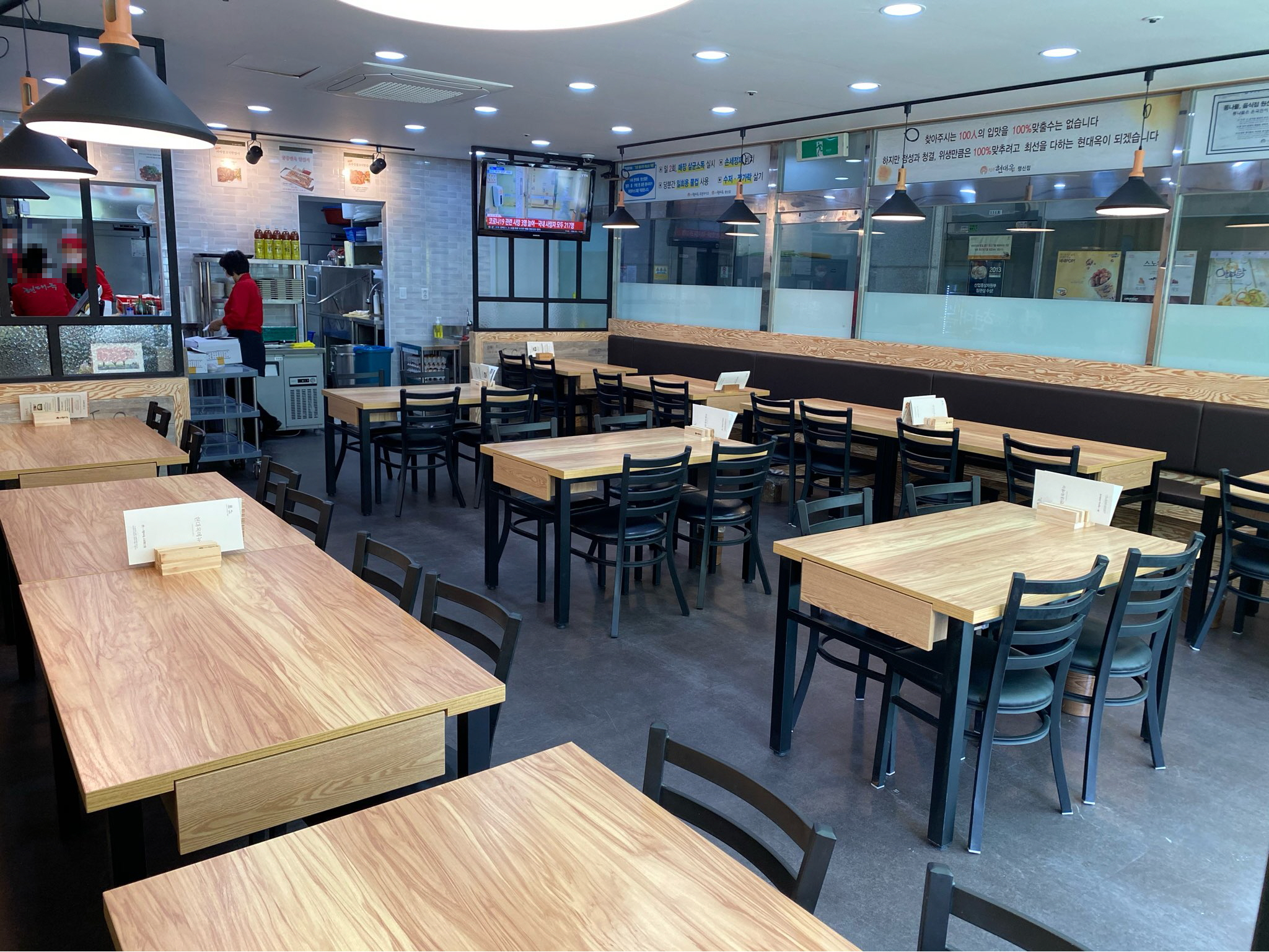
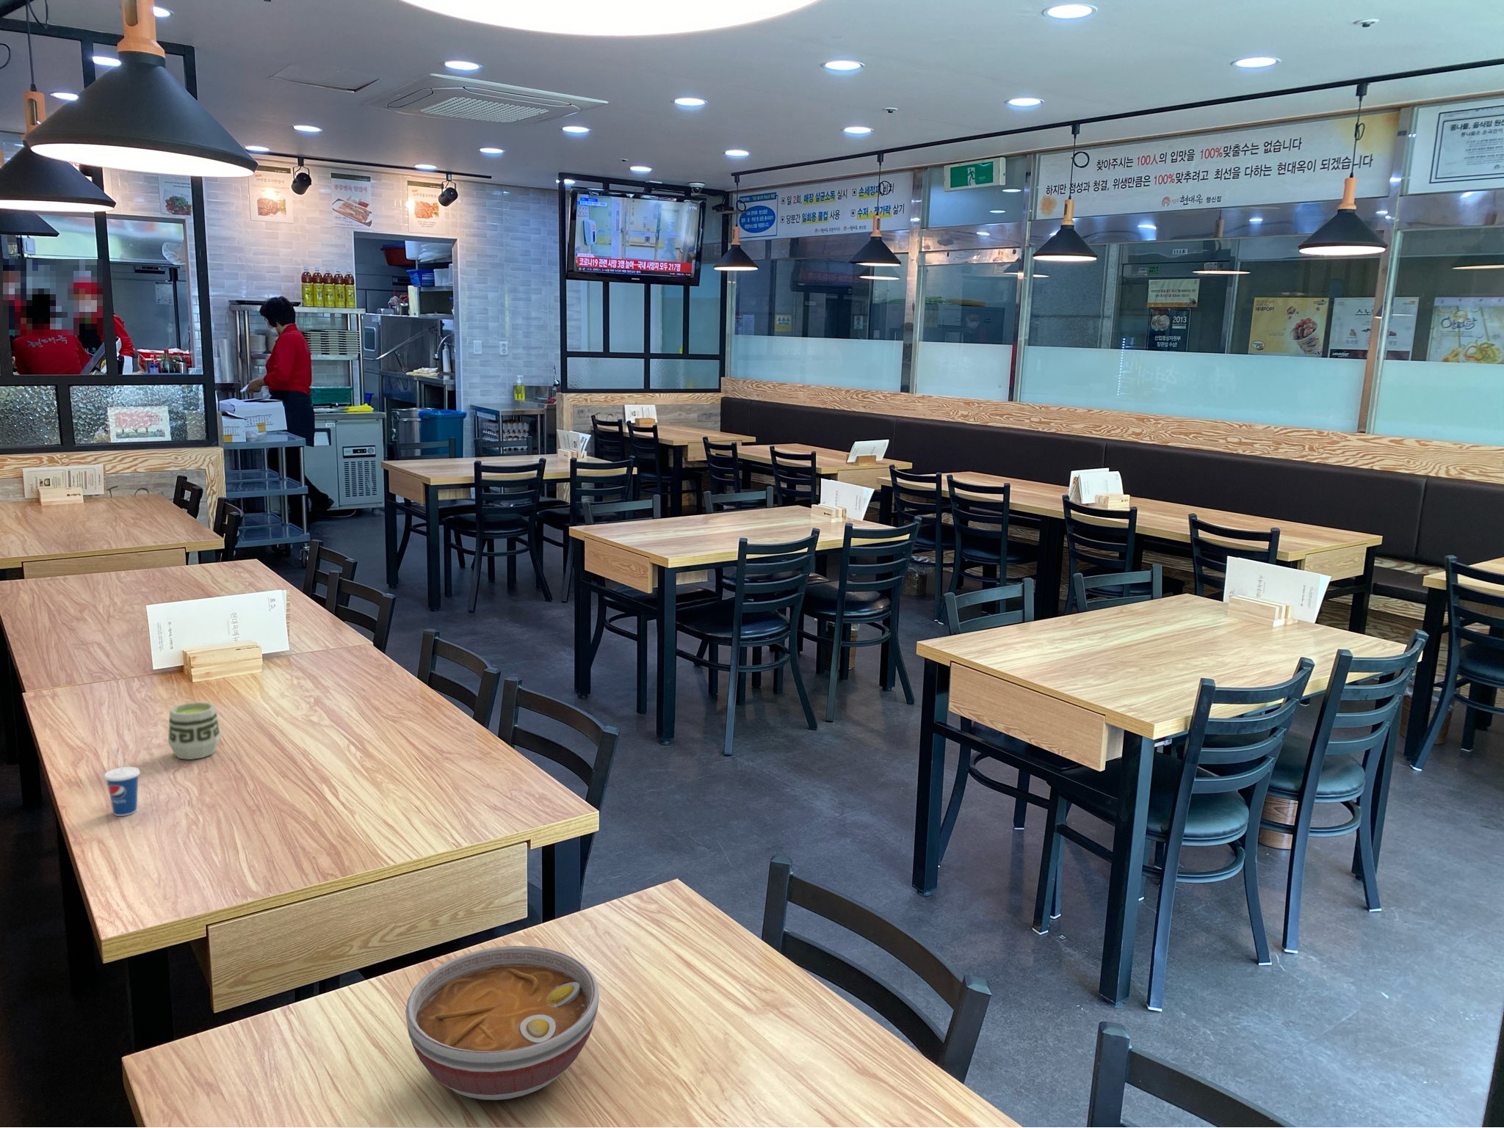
+ cup [167,701,222,761]
+ cup [103,749,141,816]
+ bowl [404,946,600,1101]
